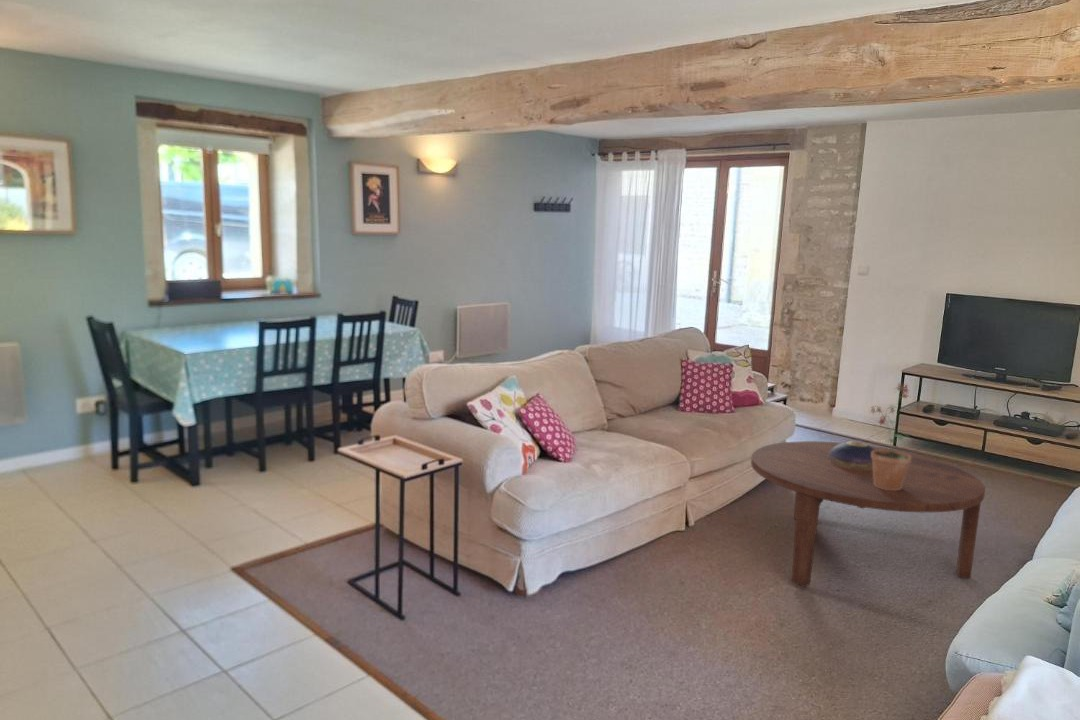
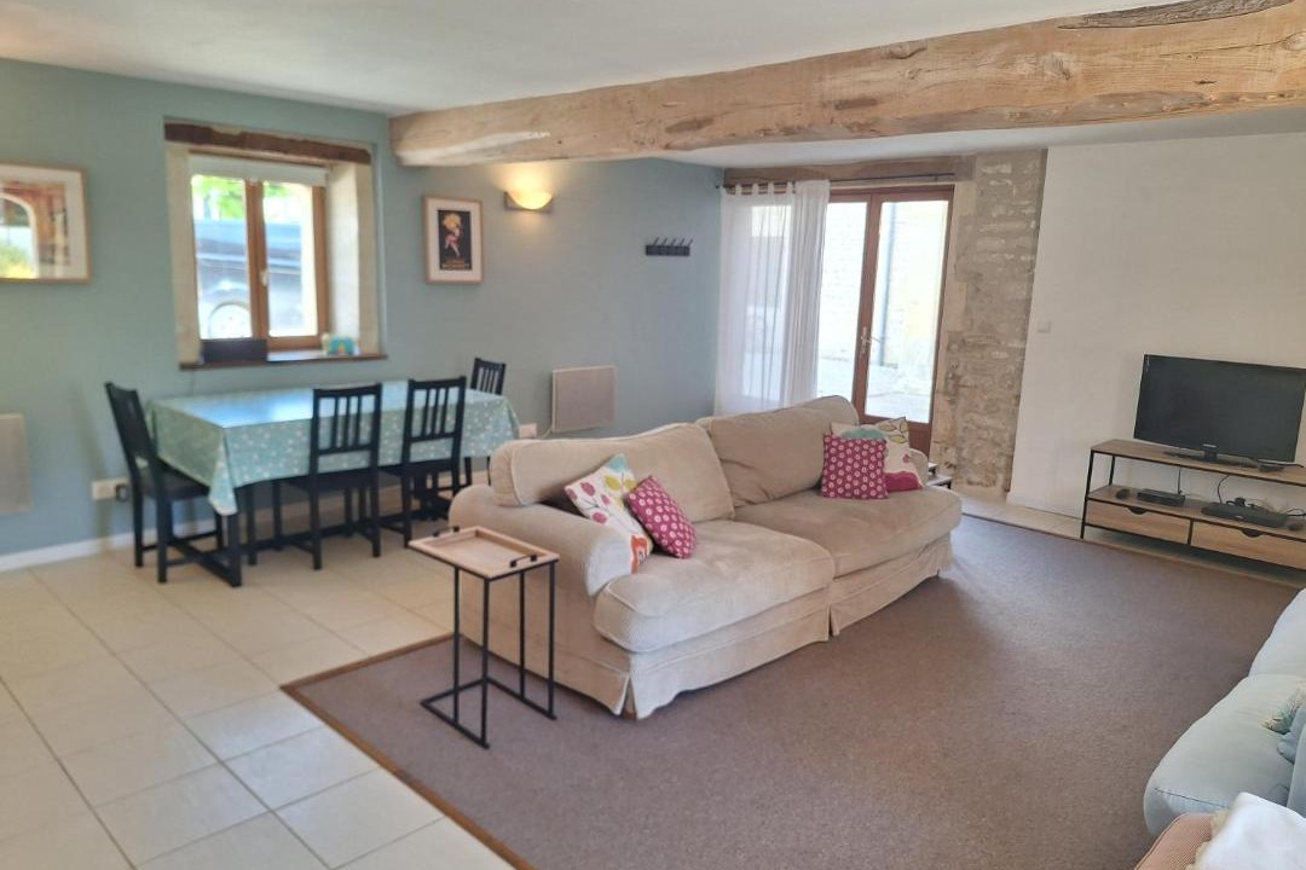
- coffee table [750,440,986,588]
- decorative bowl [827,441,875,470]
- potted plant [868,381,914,491]
